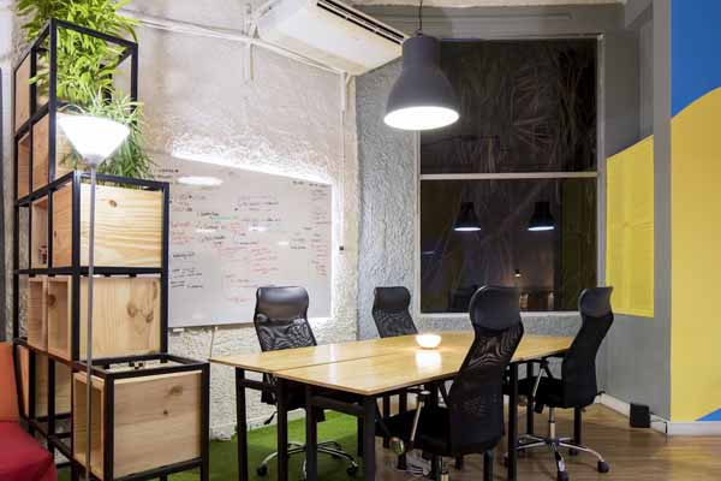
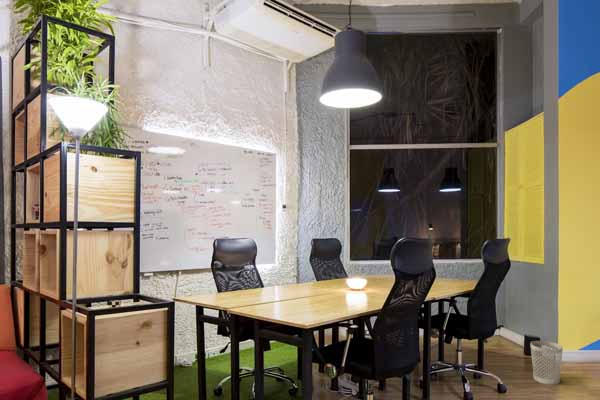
+ wastebasket [529,340,564,385]
